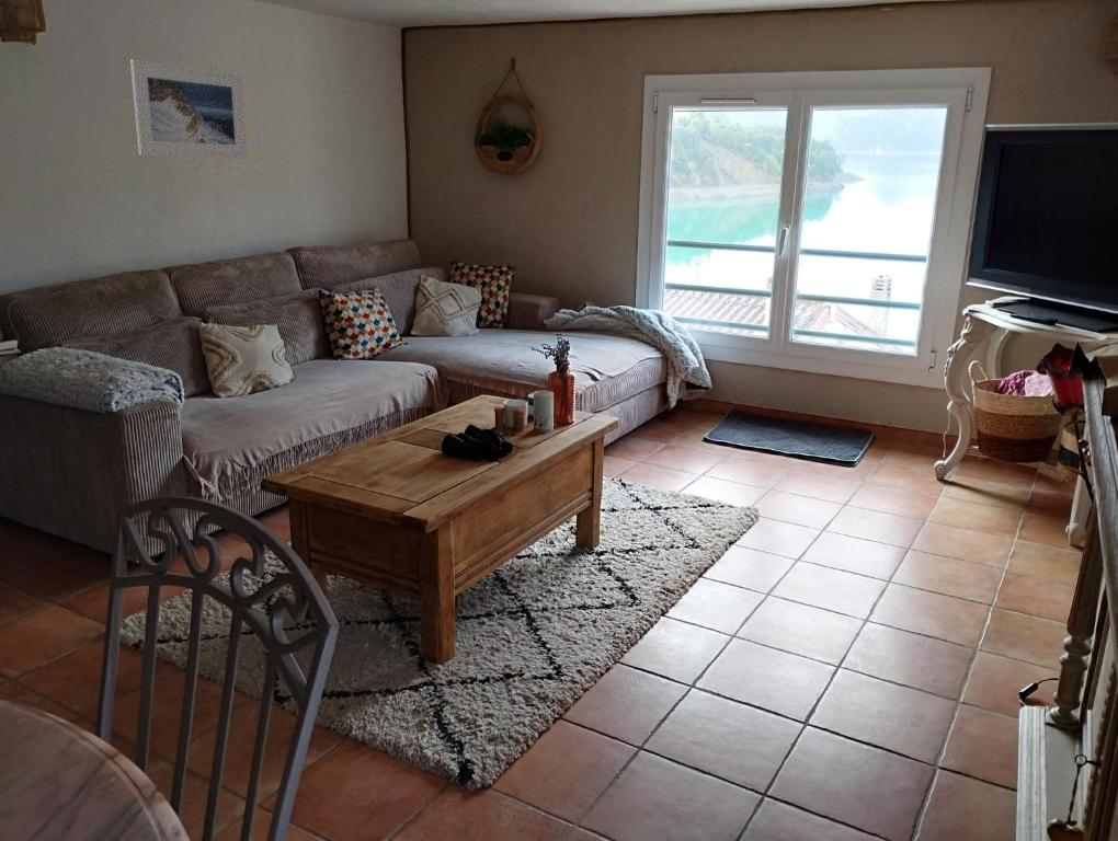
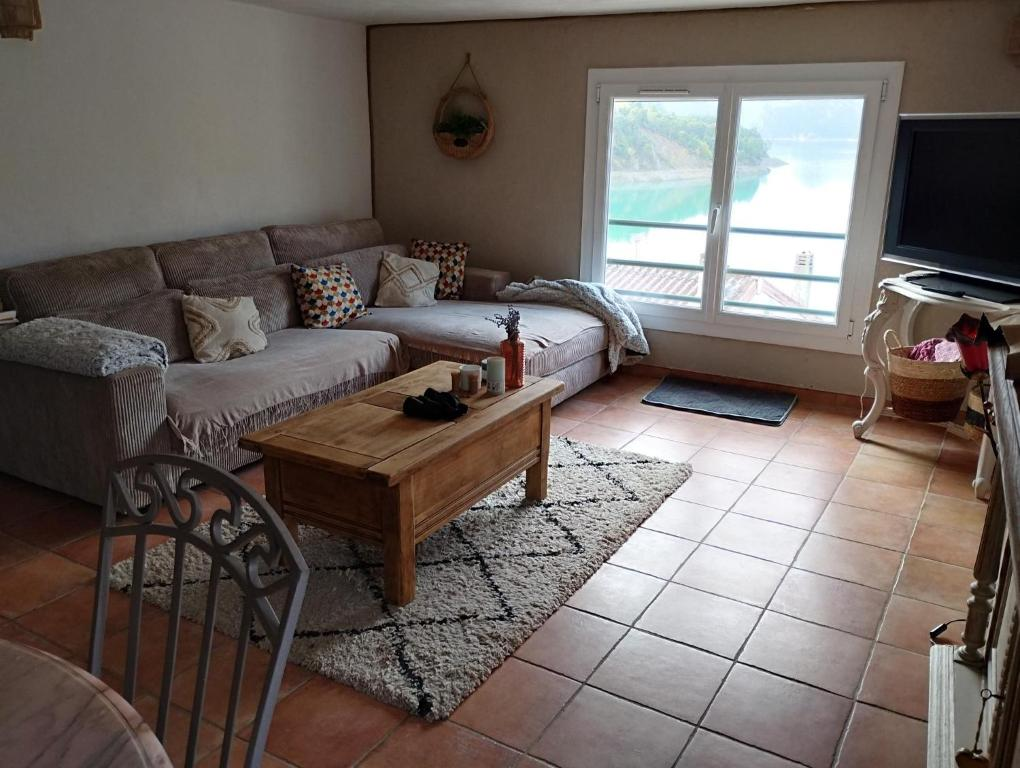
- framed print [129,58,249,160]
